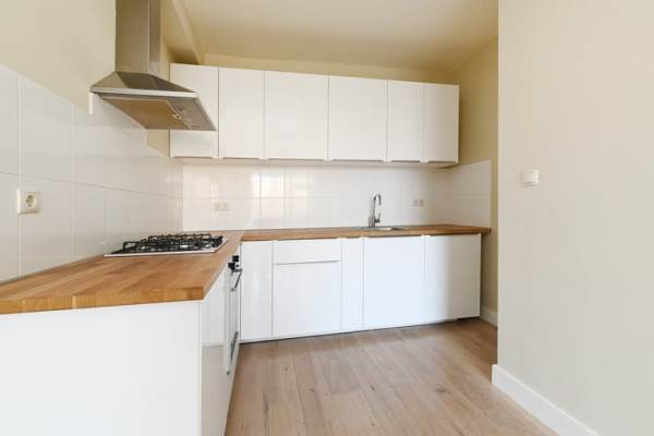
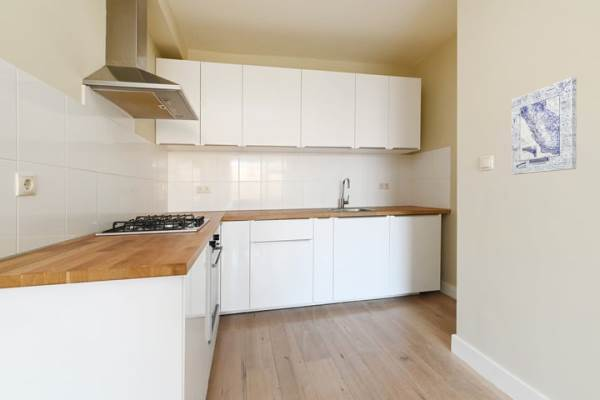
+ wall art [510,76,578,176]
